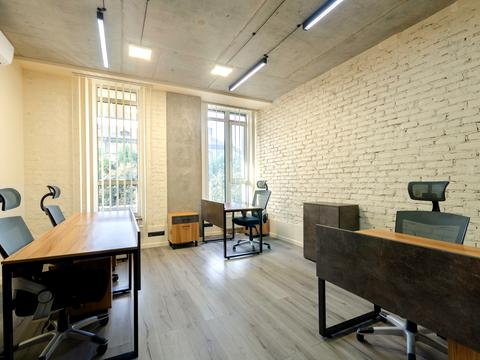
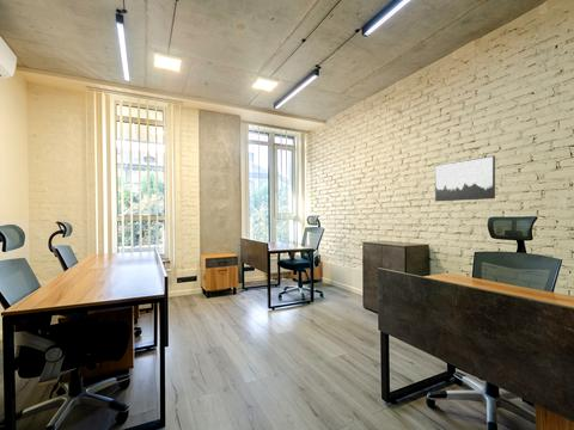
+ wall art [434,154,496,203]
